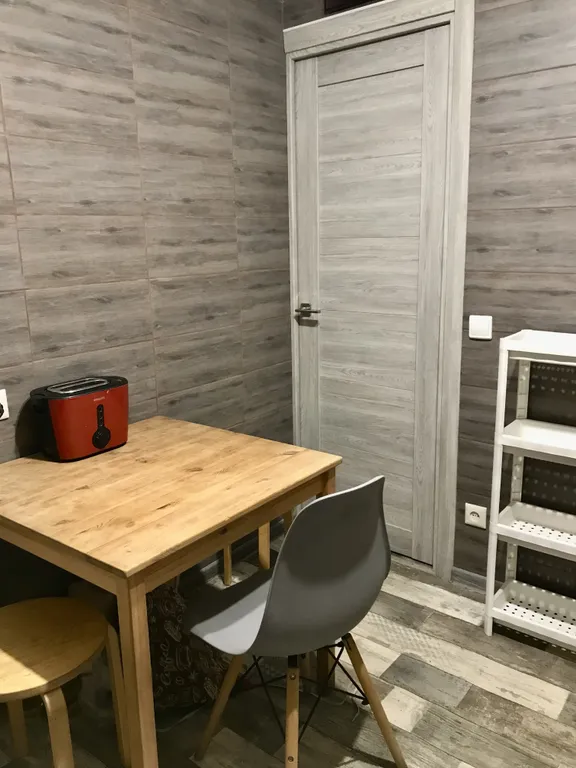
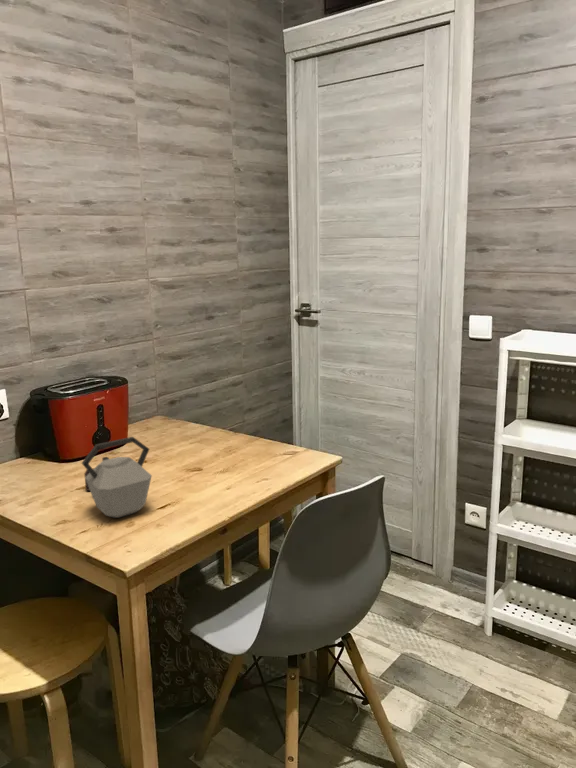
+ kettle [81,436,153,519]
